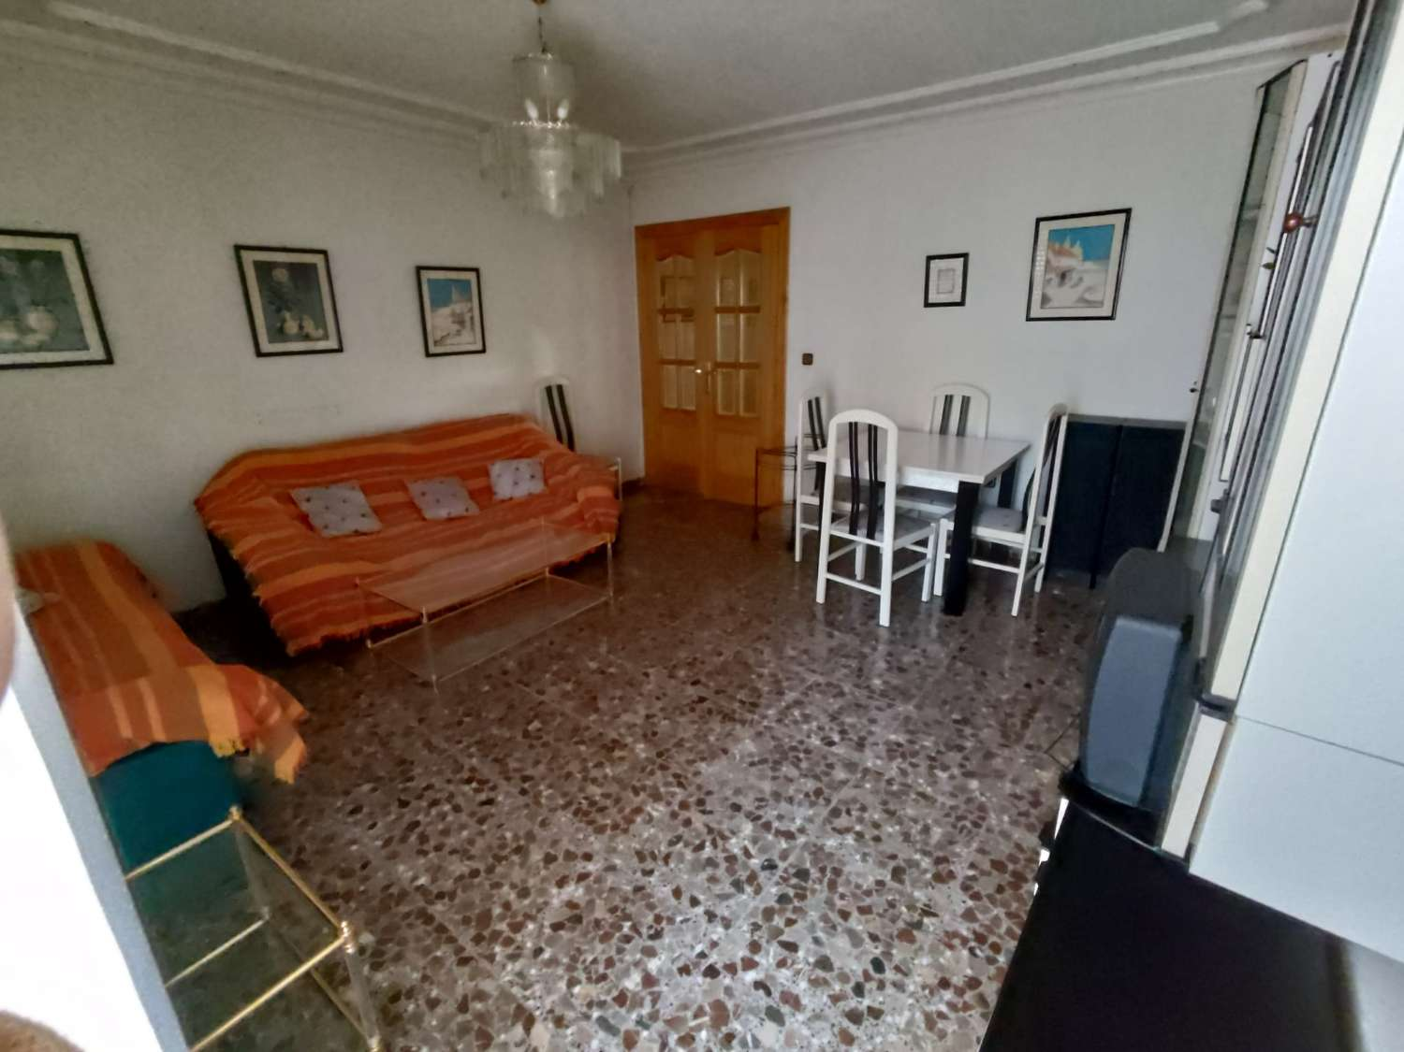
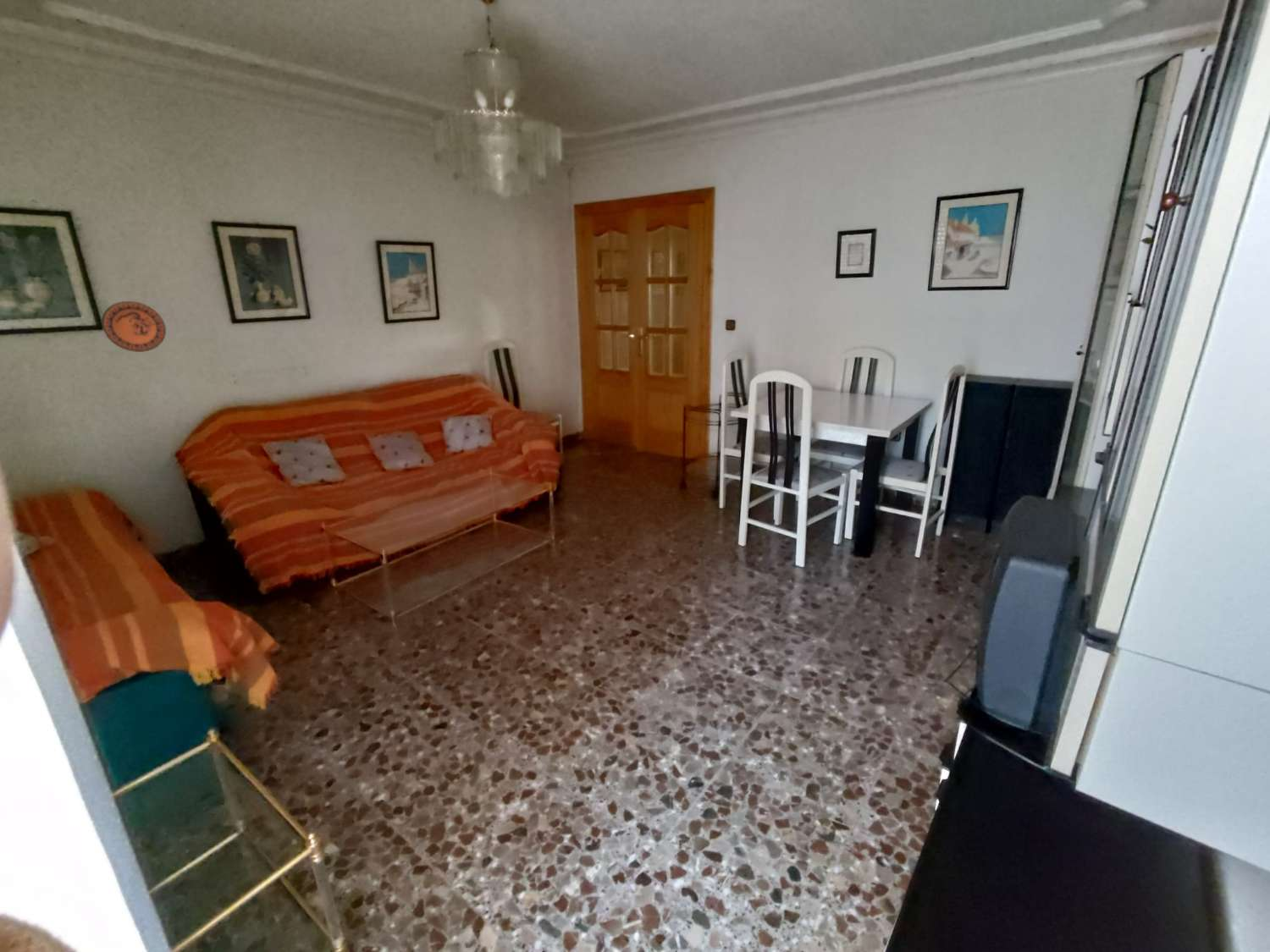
+ decorative plate [101,300,167,353]
